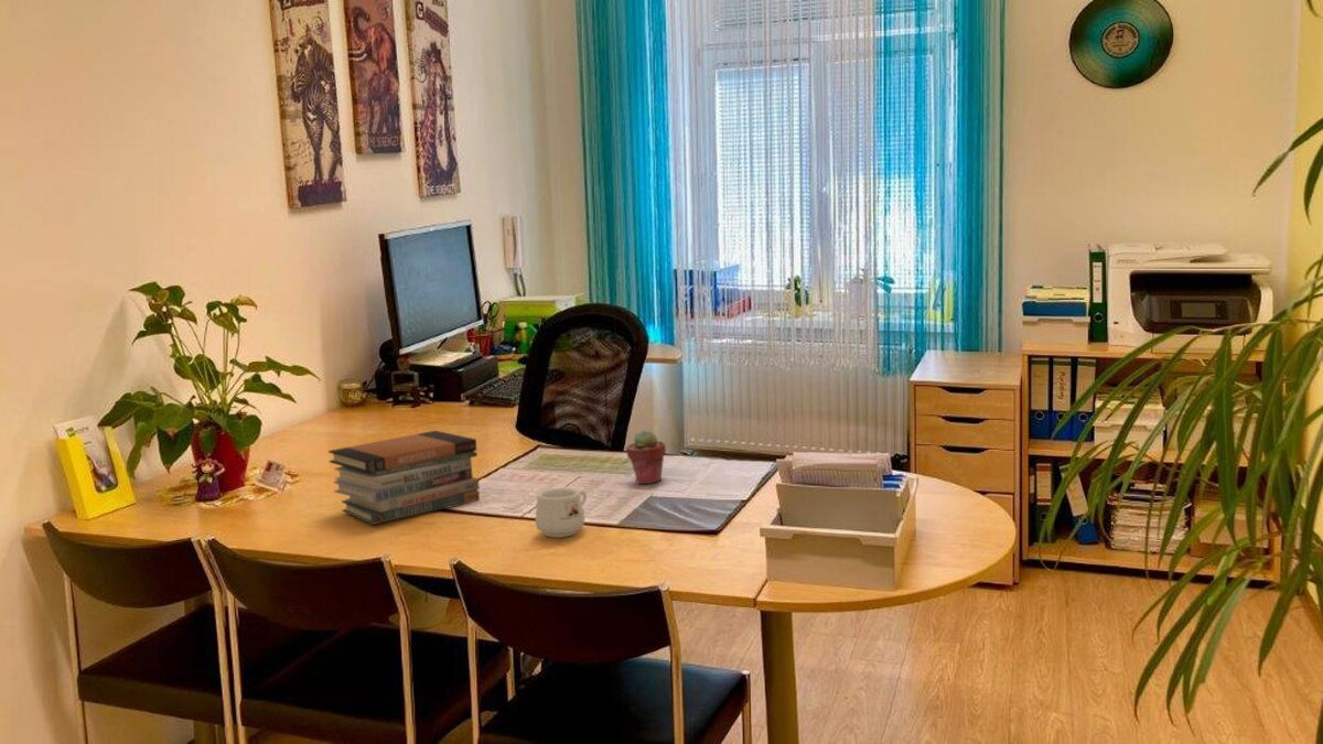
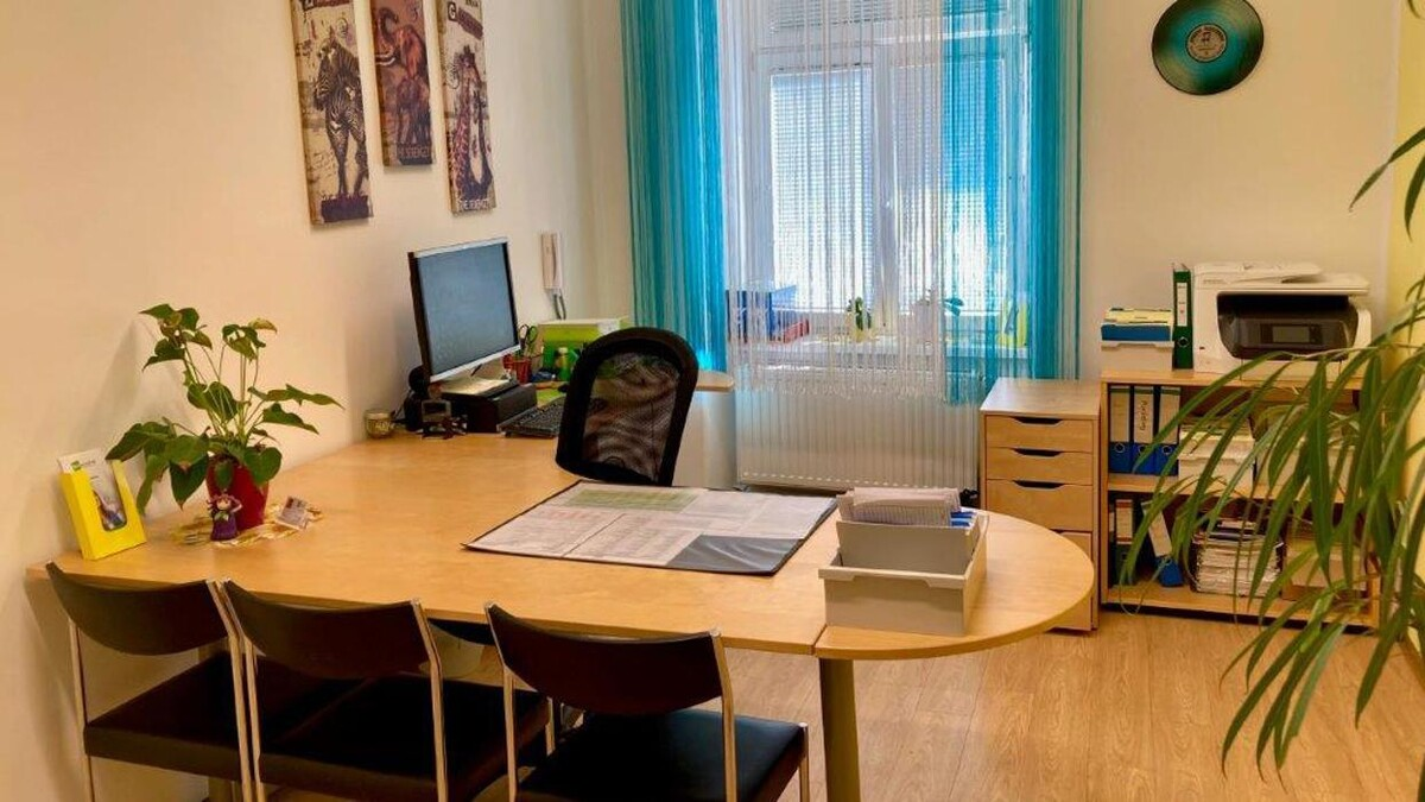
- mug [534,486,588,539]
- book stack [327,430,481,526]
- potted succulent [625,429,667,485]
